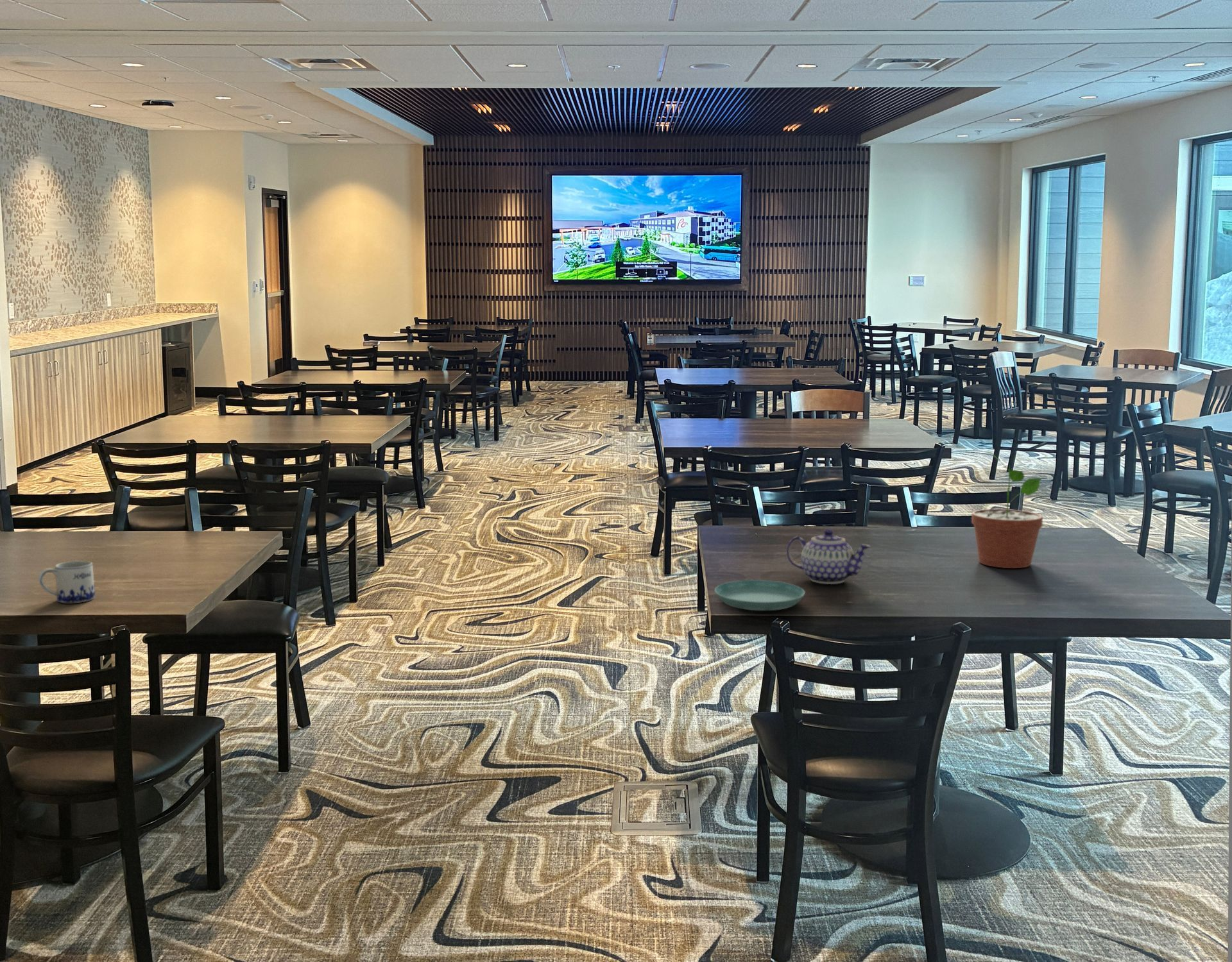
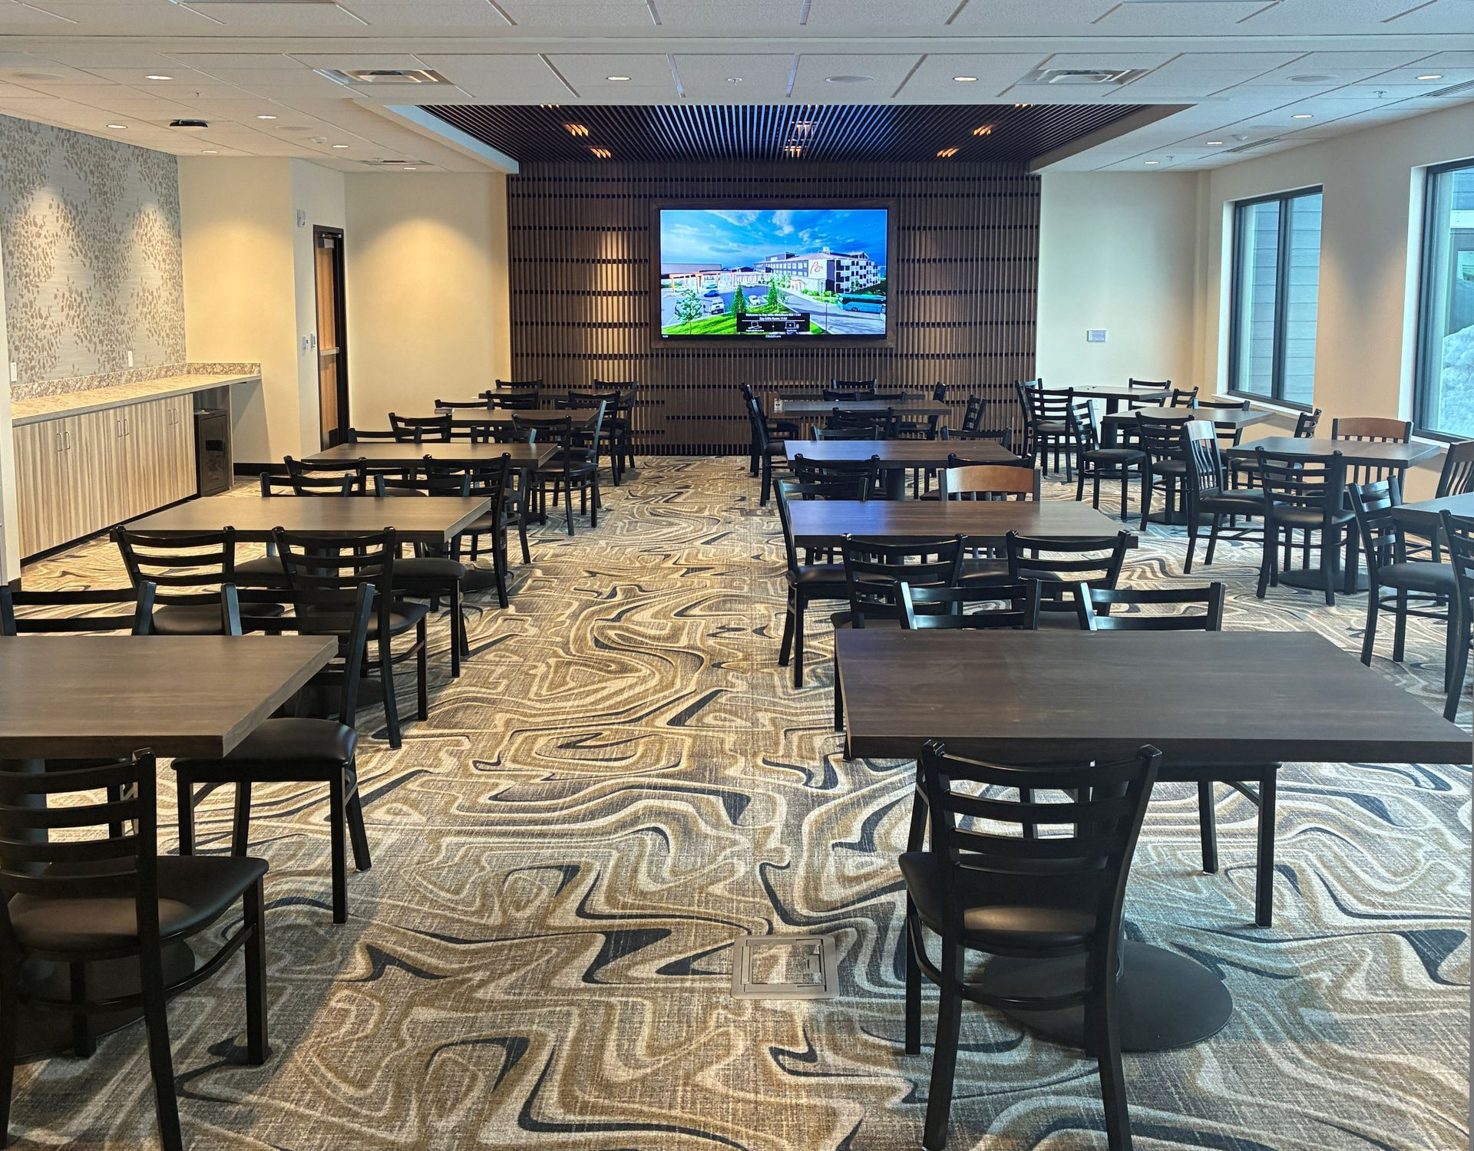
- potted plant [971,450,1043,569]
- saucer [714,579,806,611]
- teapot [786,528,872,585]
- mug [38,561,96,603]
